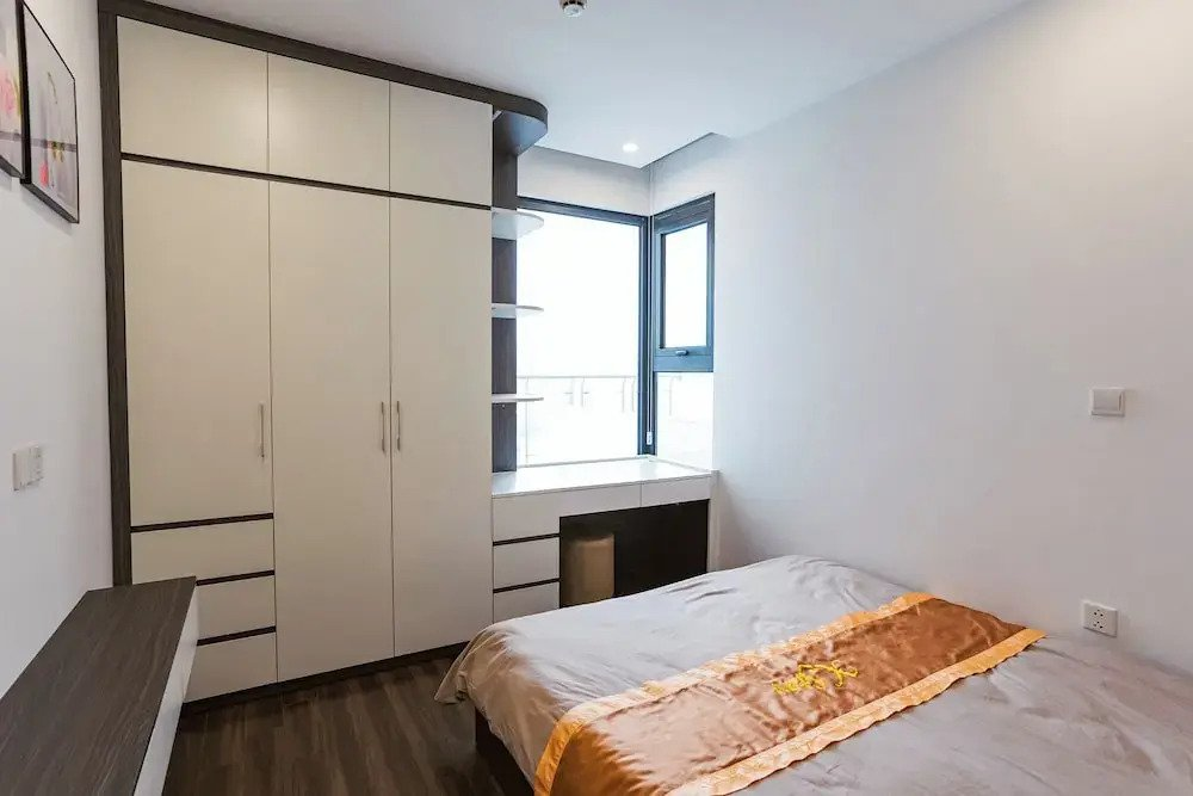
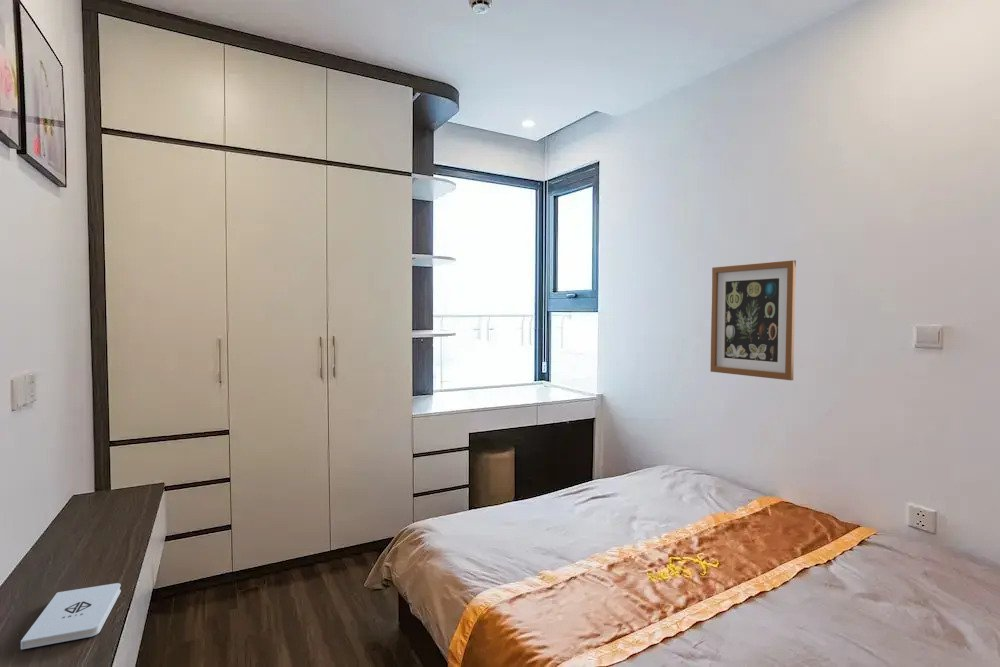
+ wall art [709,259,797,381]
+ notepad [20,582,122,650]
